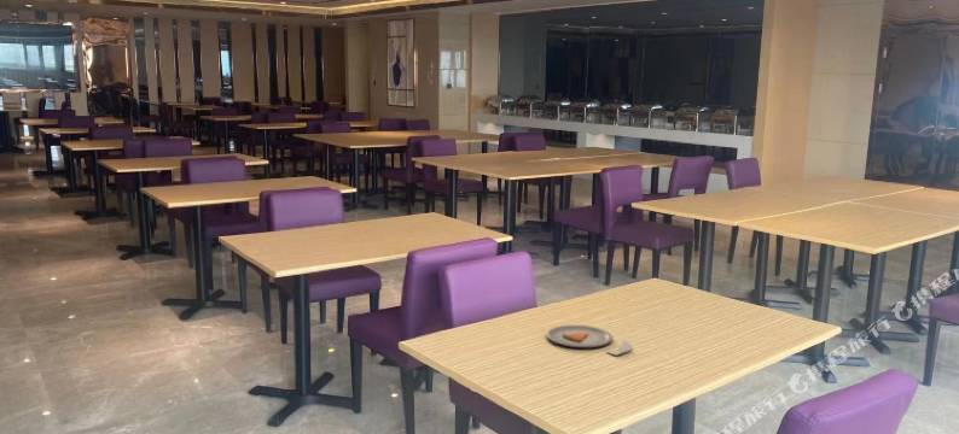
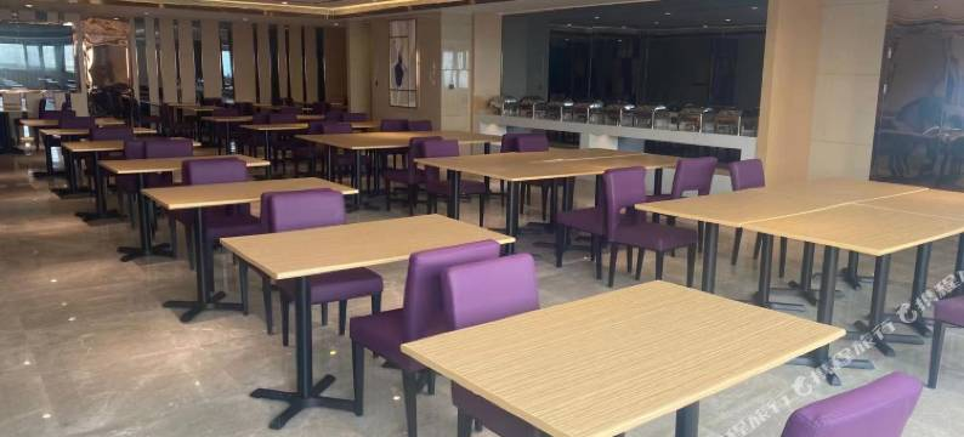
- dinner plate [546,324,634,357]
